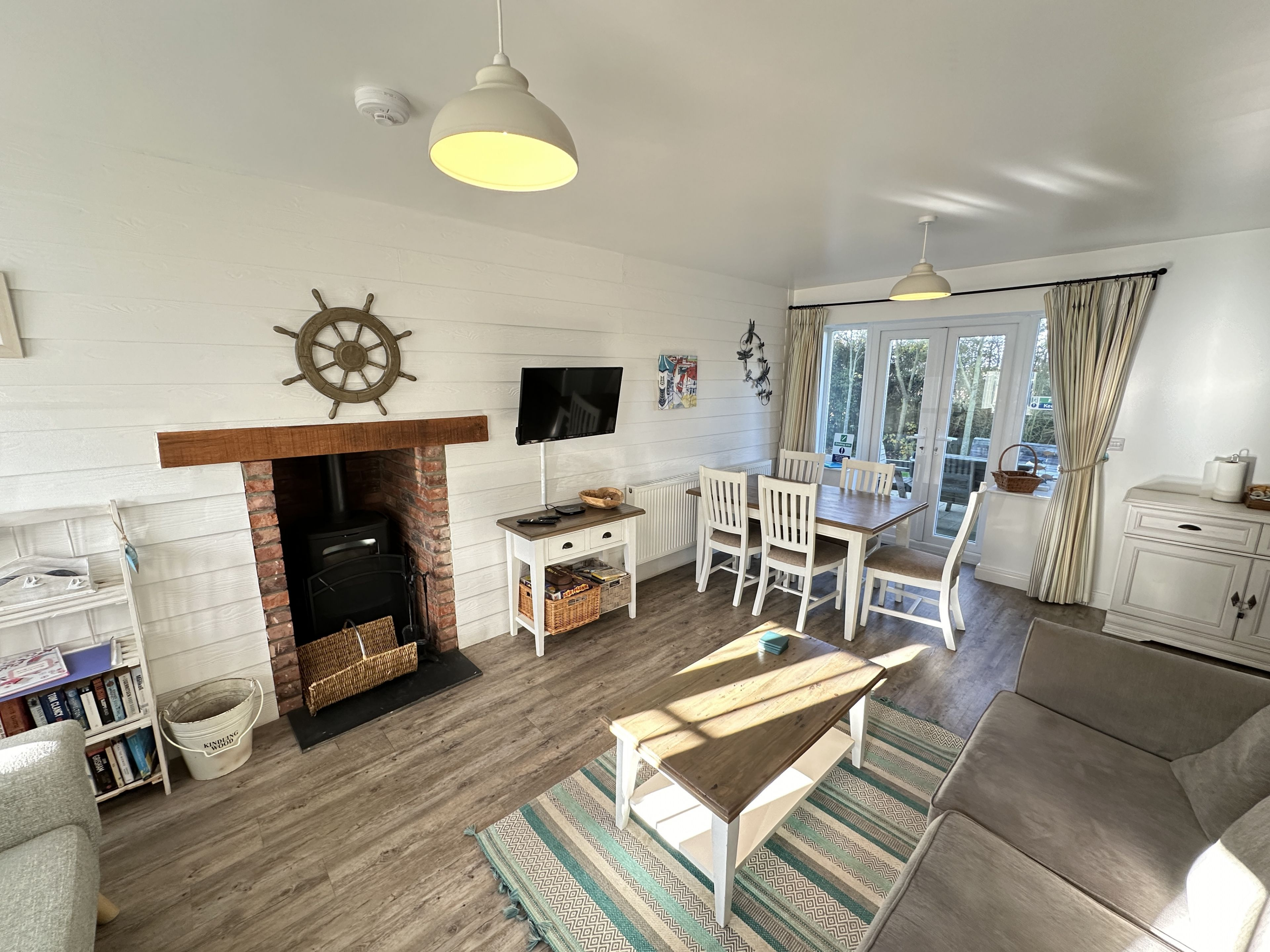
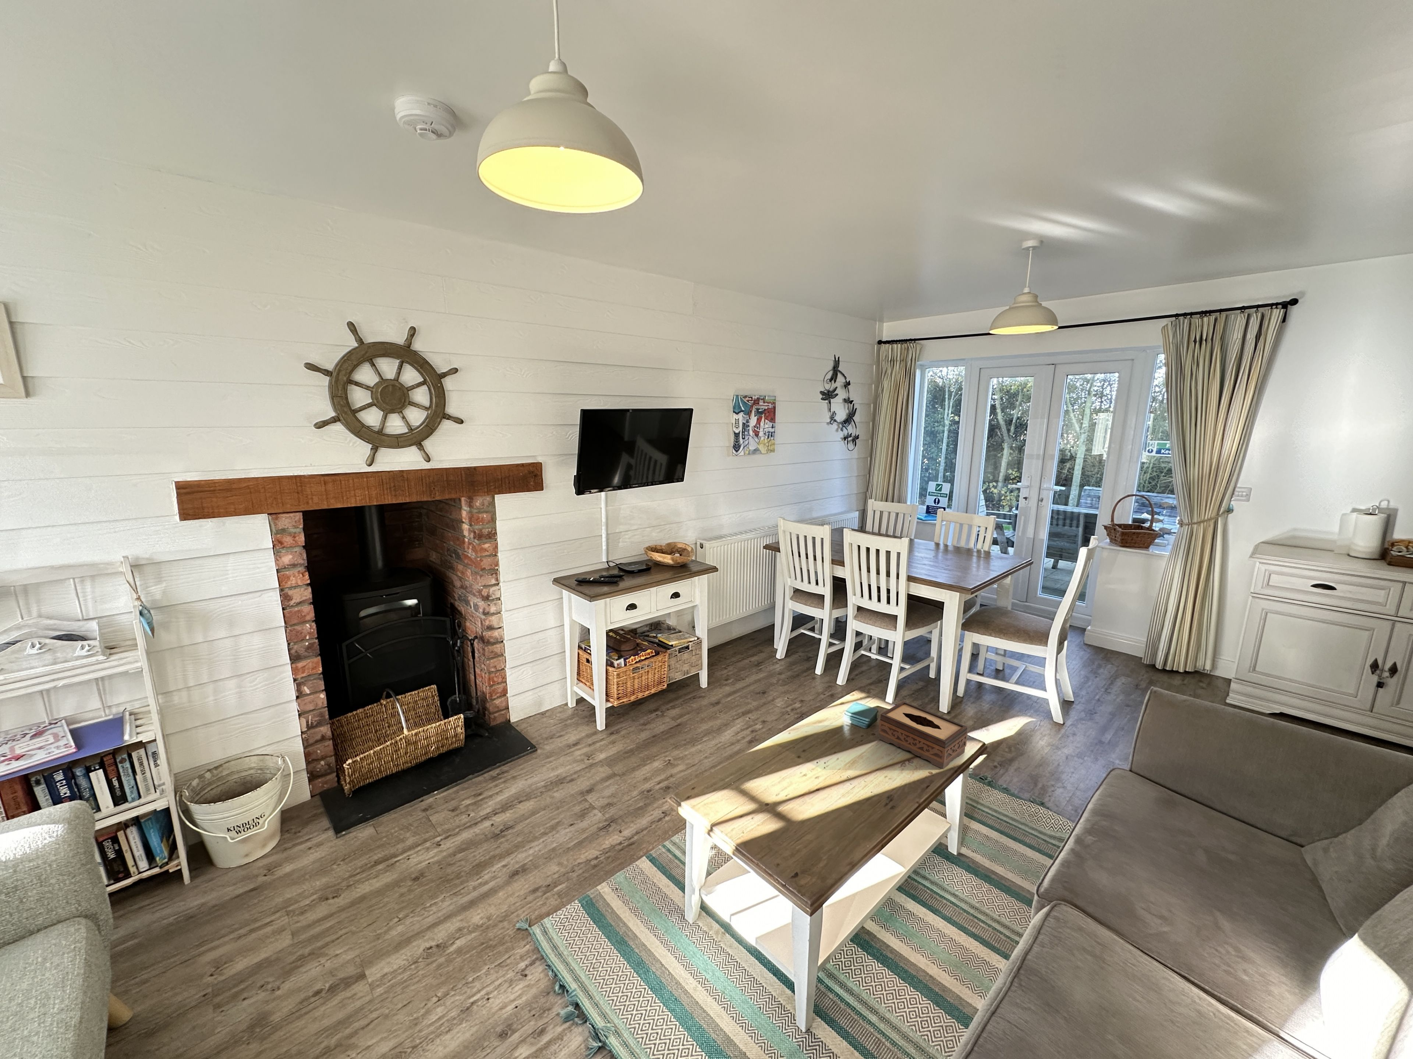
+ tissue box [878,701,968,770]
